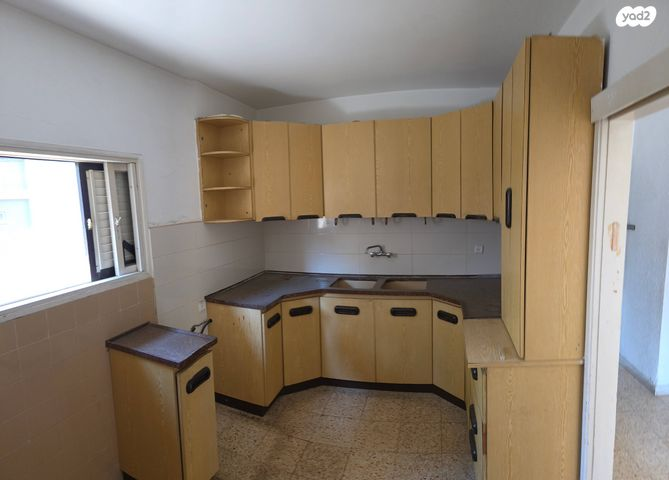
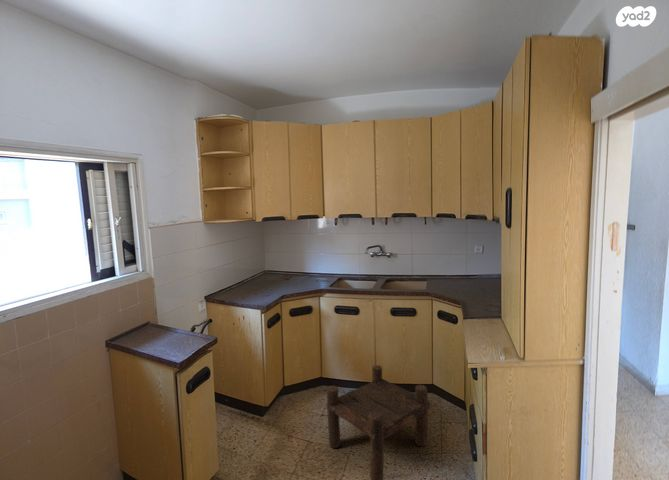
+ stool [326,364,431,480]
